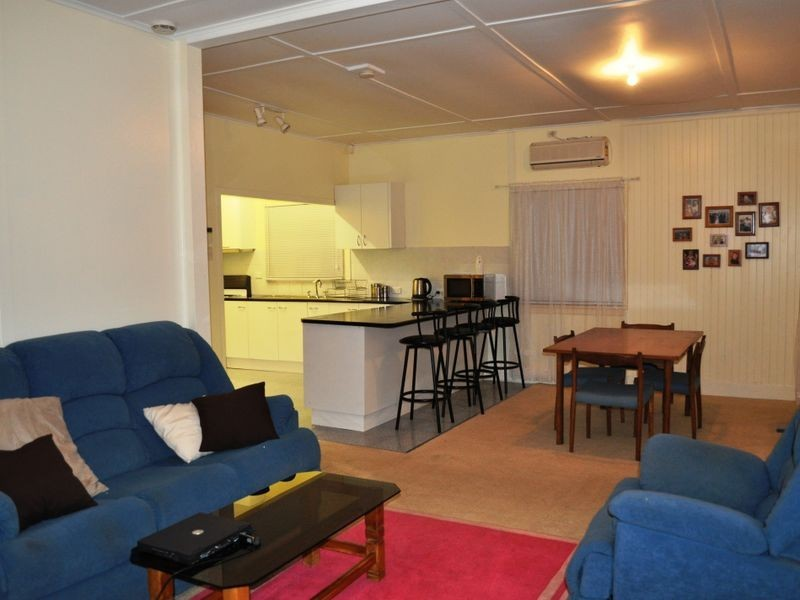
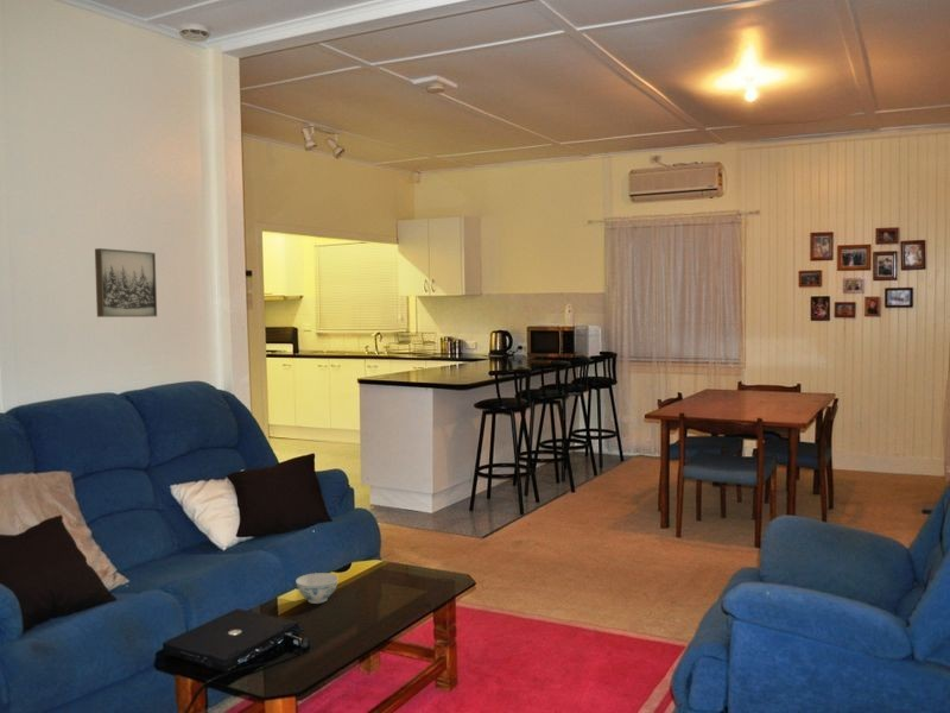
+ chinaware [294,572,340,605]
+ wall art [94,247,158,318]
